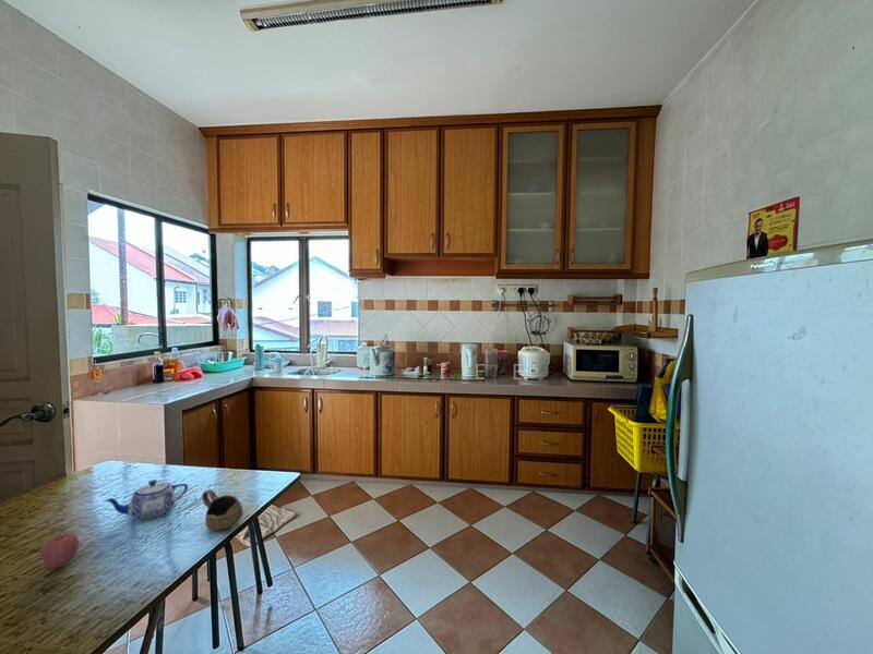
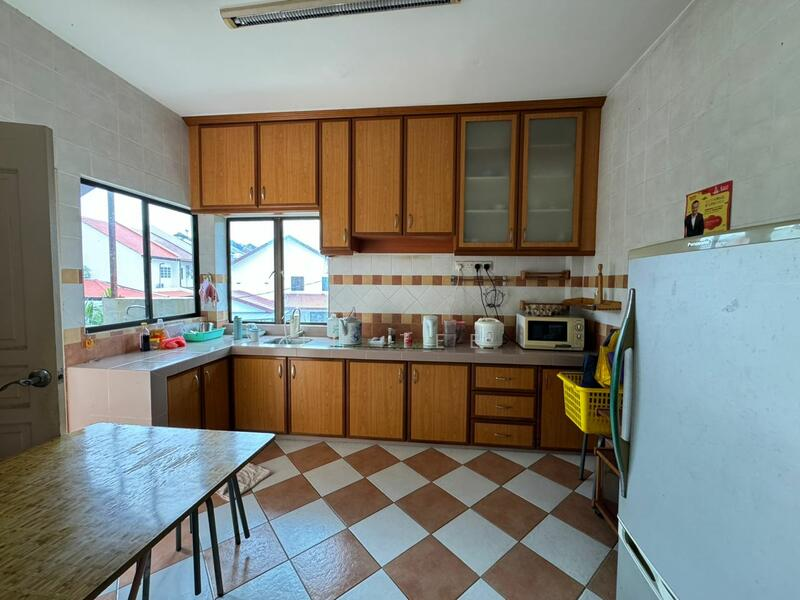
- cup [201,488,243,532]
- teapot [104,479,189,520]
- fruit [39,533,80,569]
